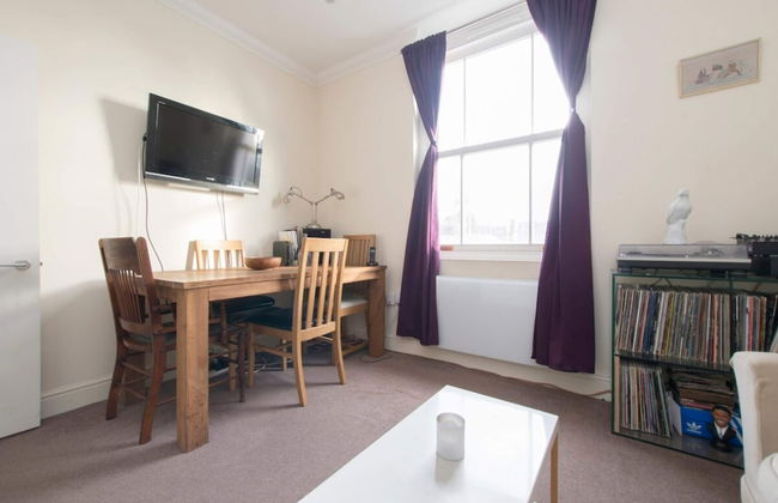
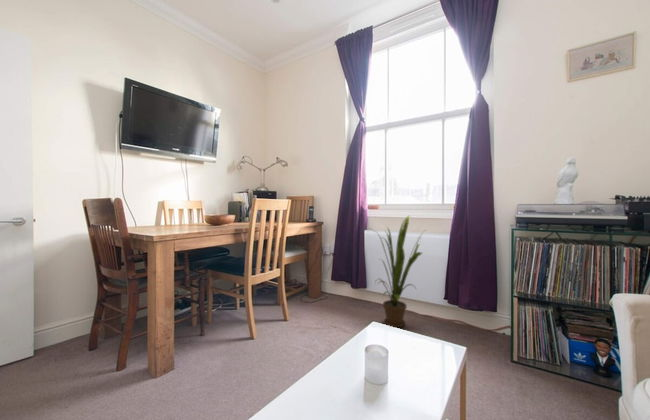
+ house plant [370,214,429,328]
